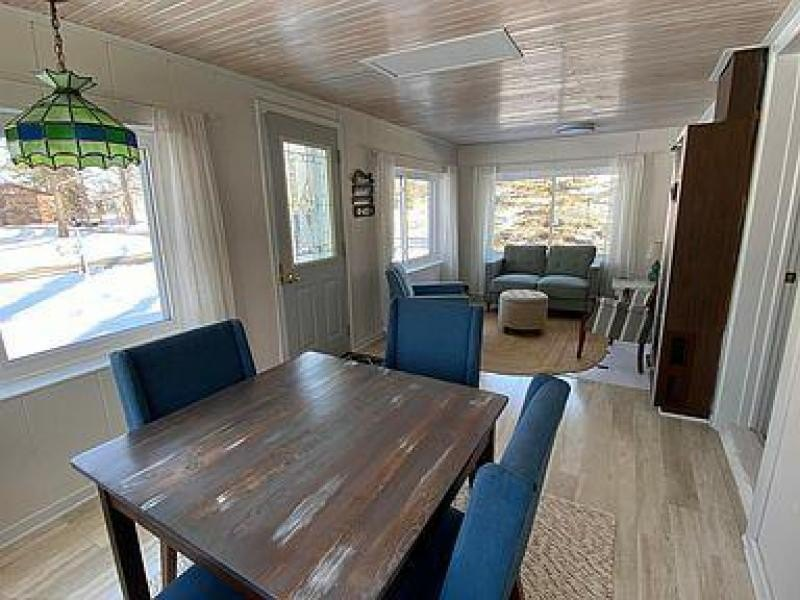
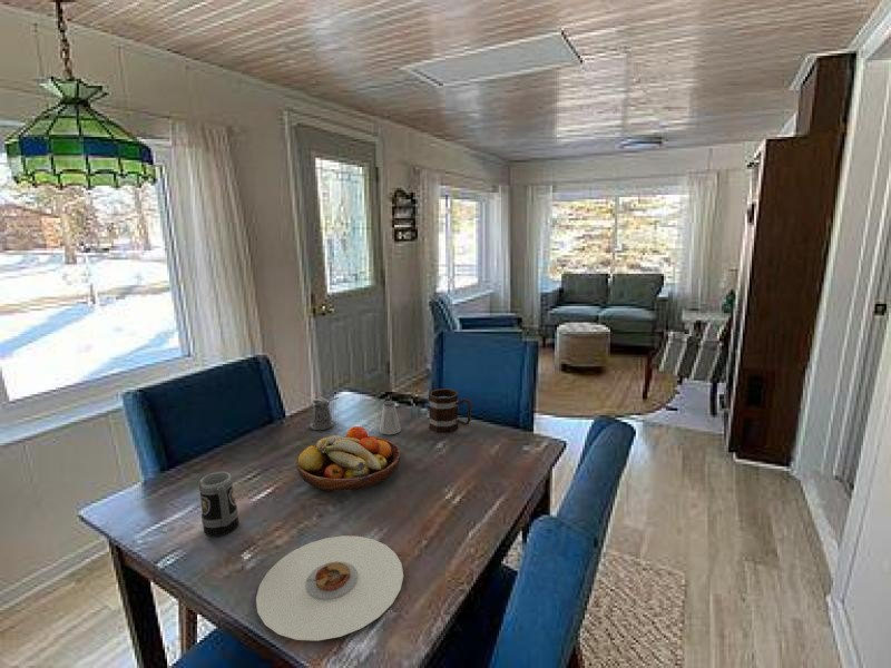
+ pepper shaker [309,396,340,431]
+ mug [198,471,241,538]
+ saltshaker [379,400,402,435]
+ plate [255,534,404,641]
+ fruit bowl [295,425,402,492]
+ mug [428,387,472,433]
